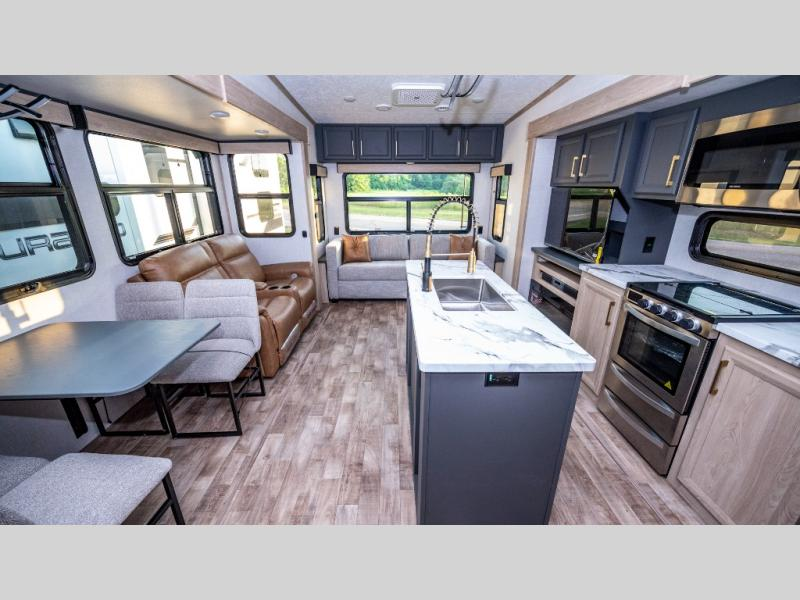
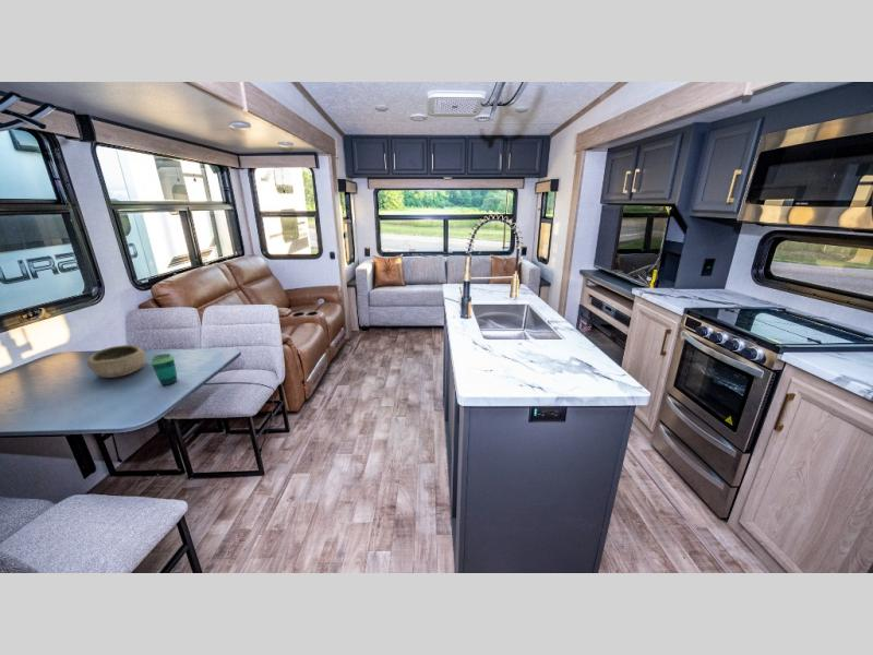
+ bowl [86,344,147,379]
+ cup [150,353,178,386]
